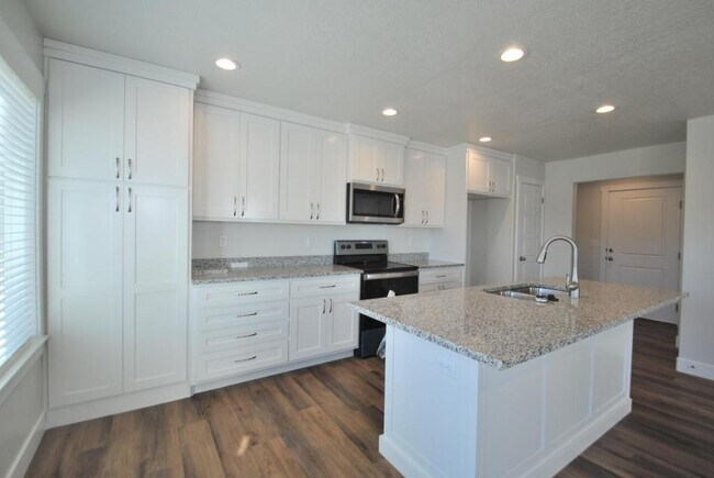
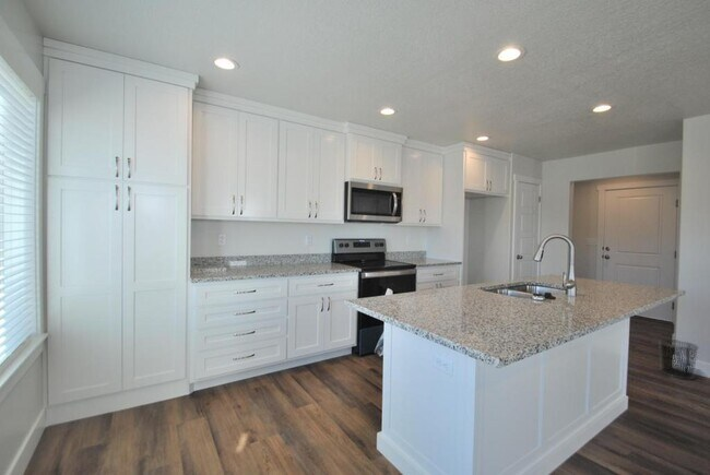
+ waste bin [658,337,700,380]
